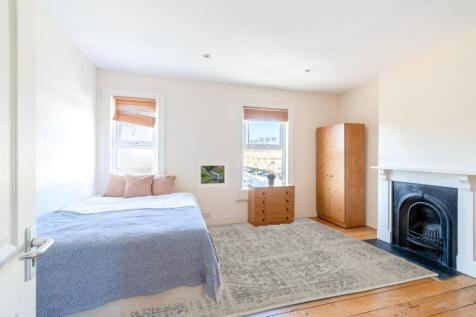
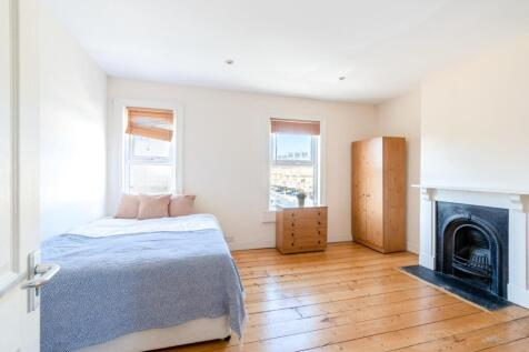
- rug [124,217,439,317]
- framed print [195,160,230,189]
